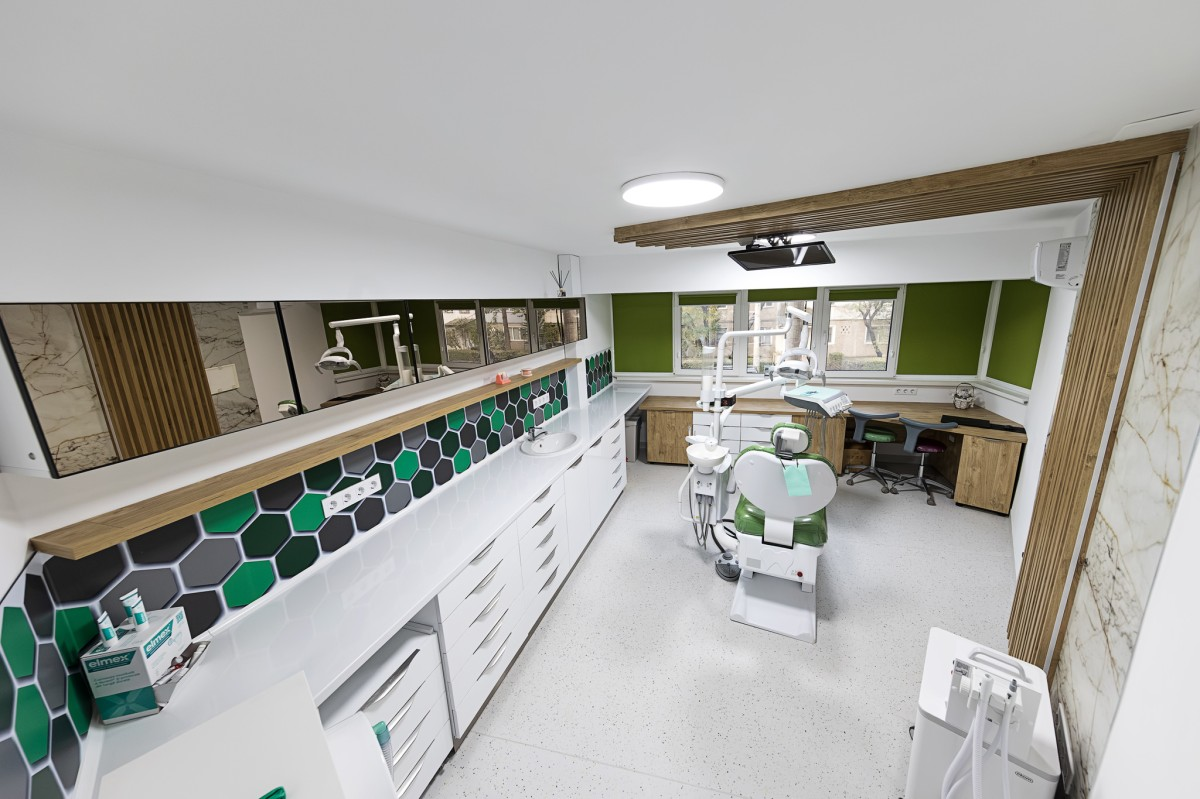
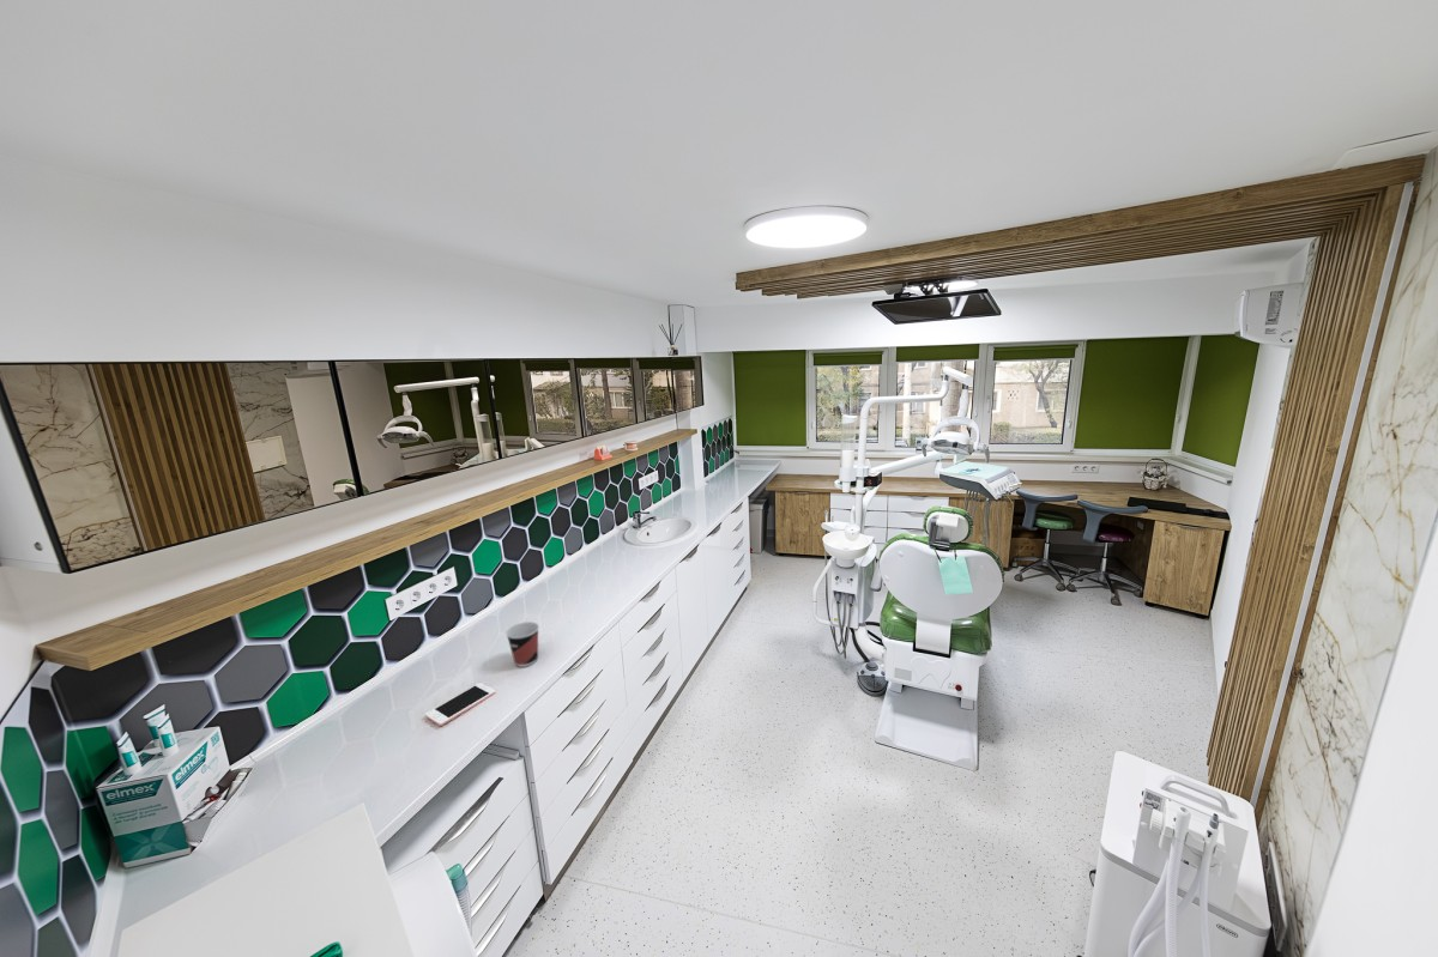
+ cup [504,620,540,668]
+ cell phone [424,682,497,727]
